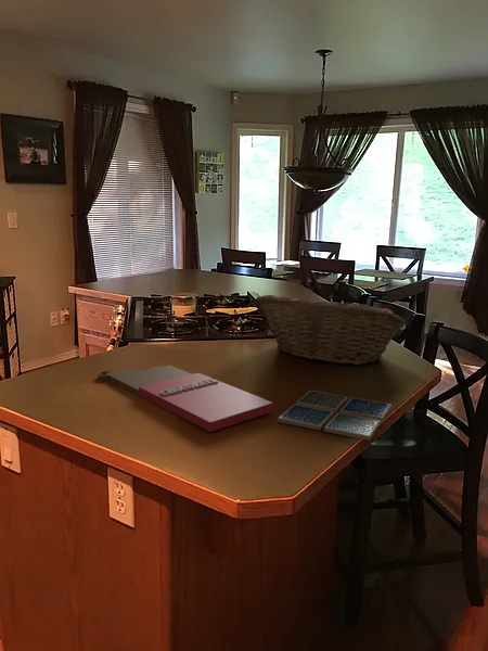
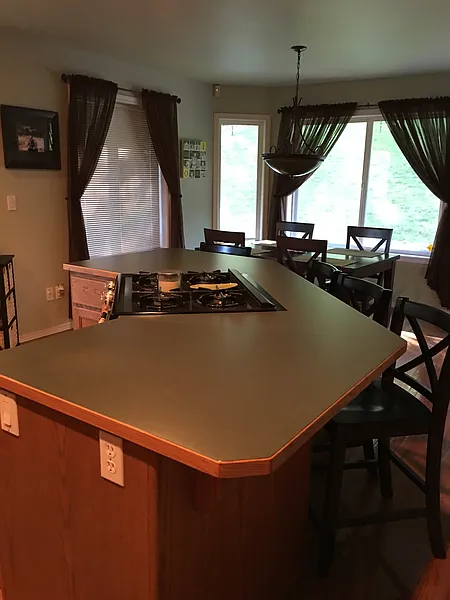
- cutting board [98,365,274,433]
- fruit basket [255,294,408,366]
- drink coaster [277,390,393,442]
